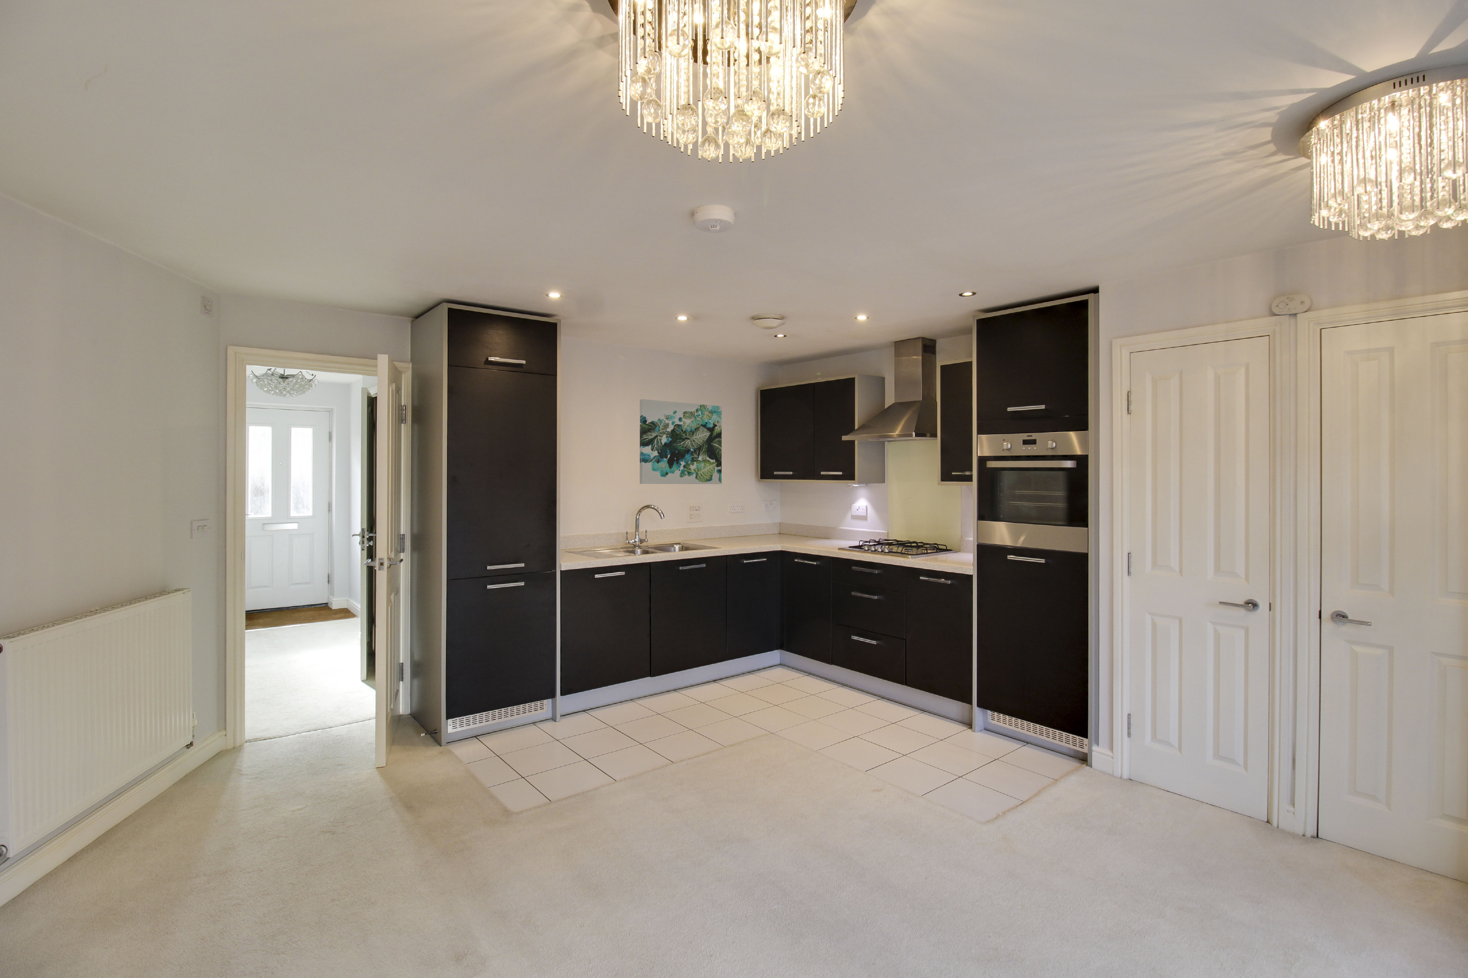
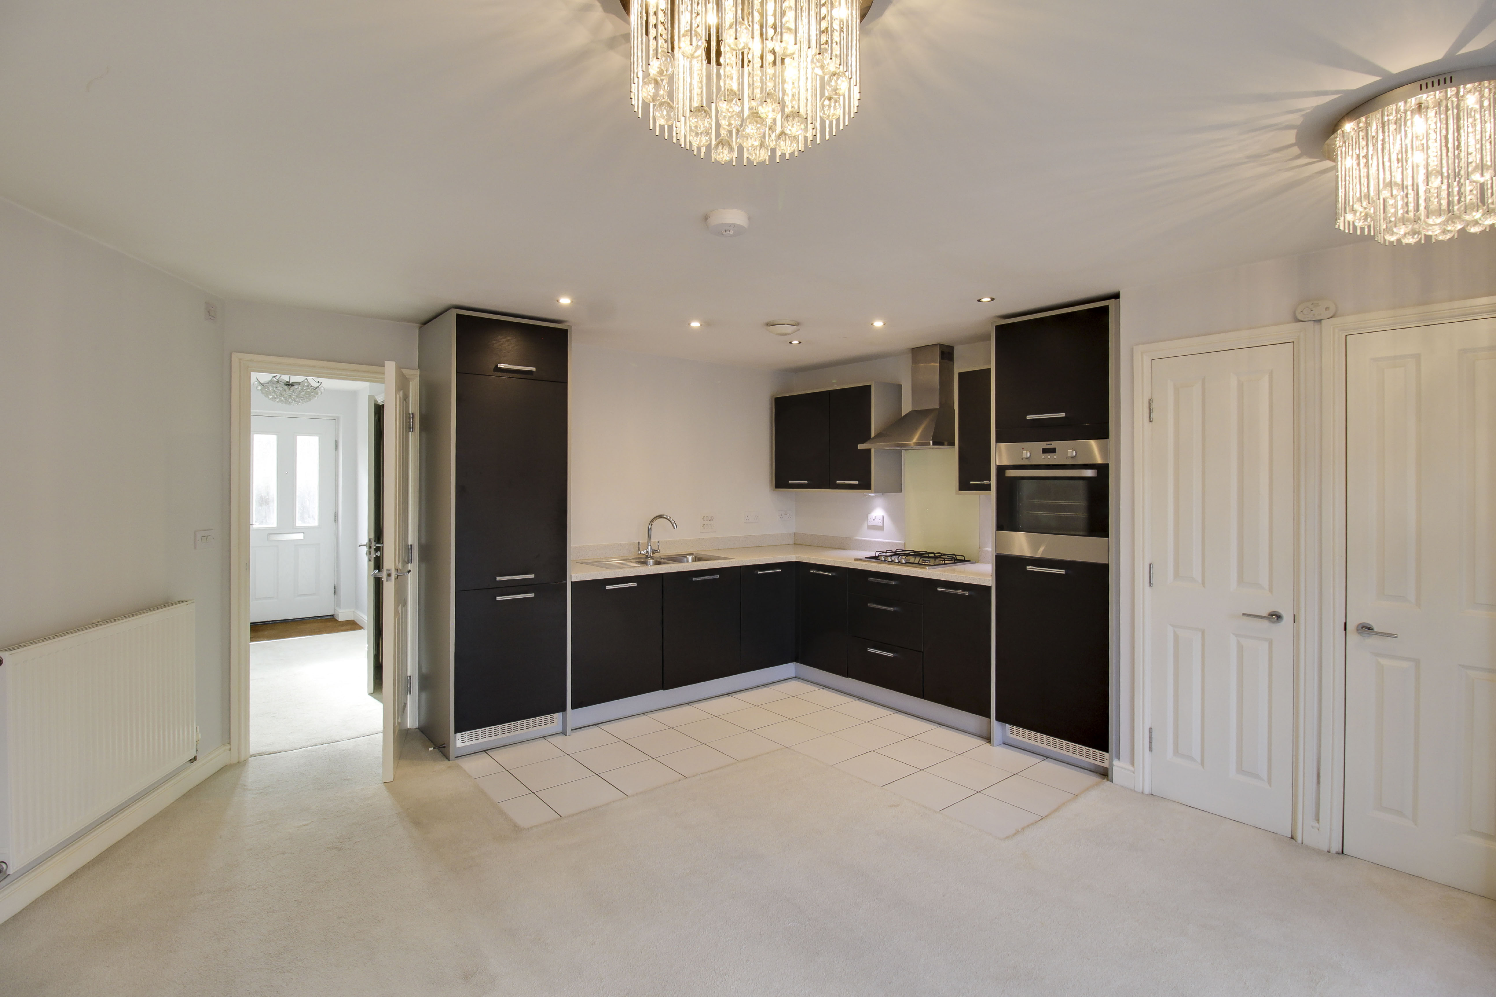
- wall art [639,398,722,485]
